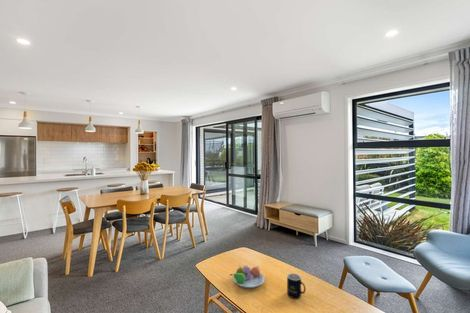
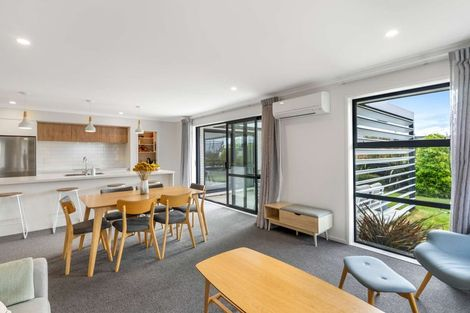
- fruit bowl [229,264,266,289]
- mug [286,272,307,300]
